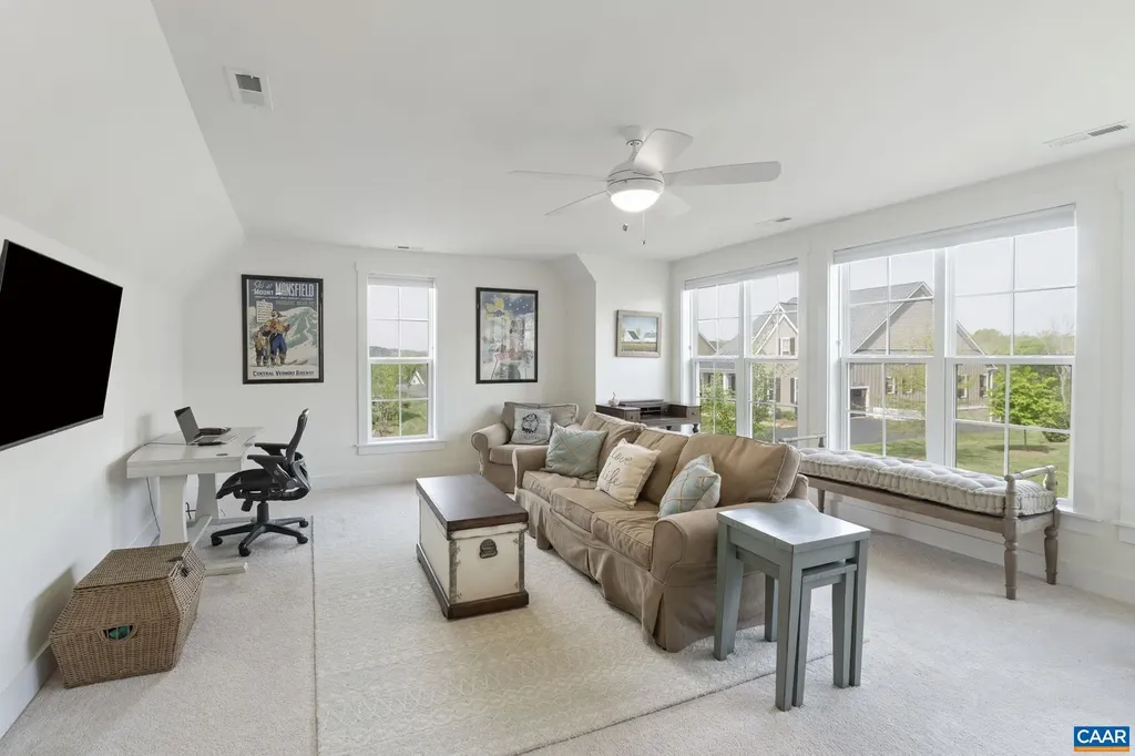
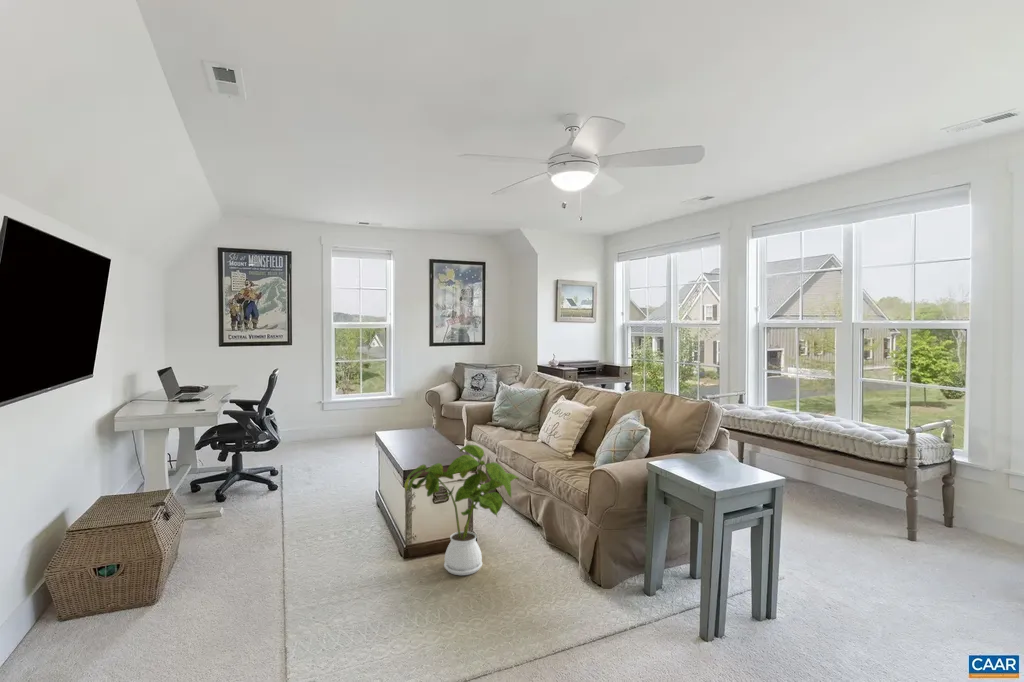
+ house plant [404,444,520,576]
